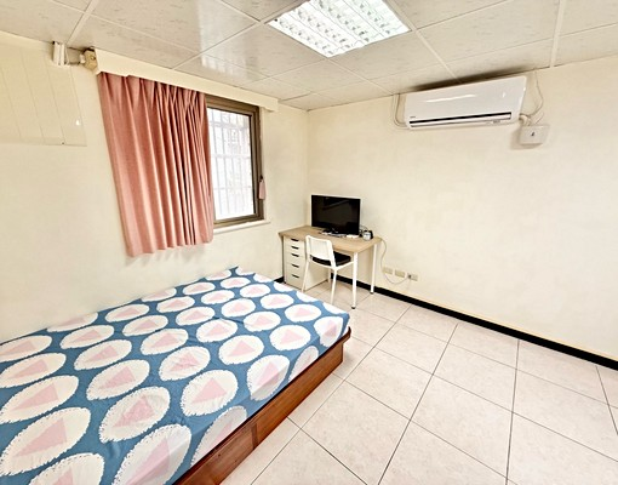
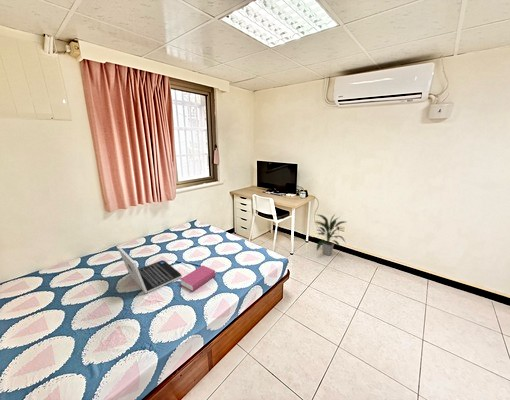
+ laptop [117,245,183,294]
+ book [179,264,217,292]
+ indoor plant [314,212,346,257]
